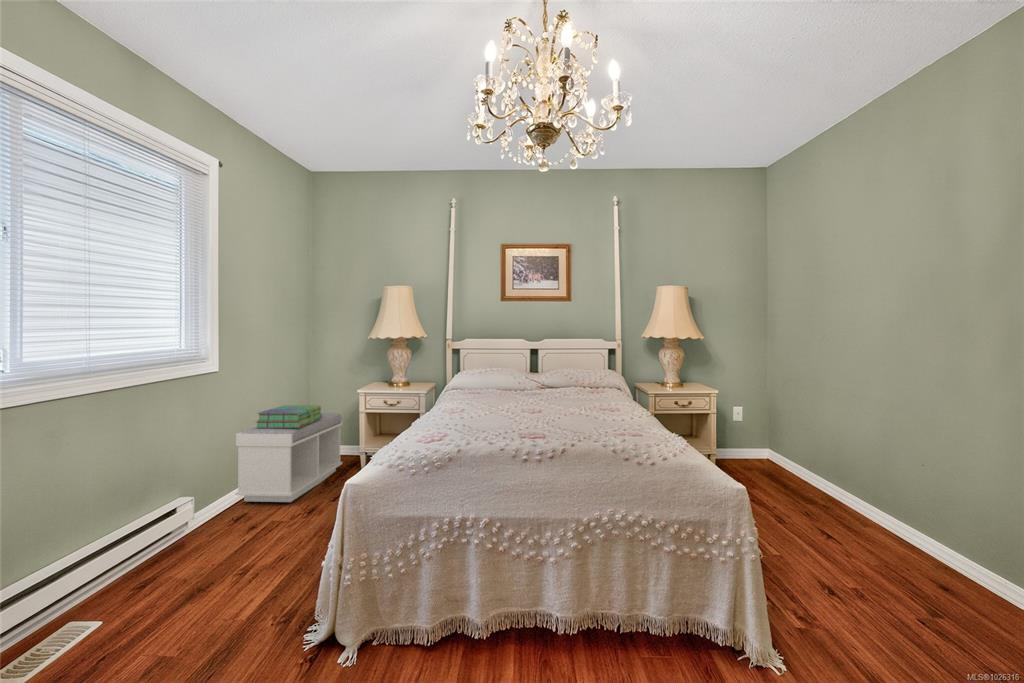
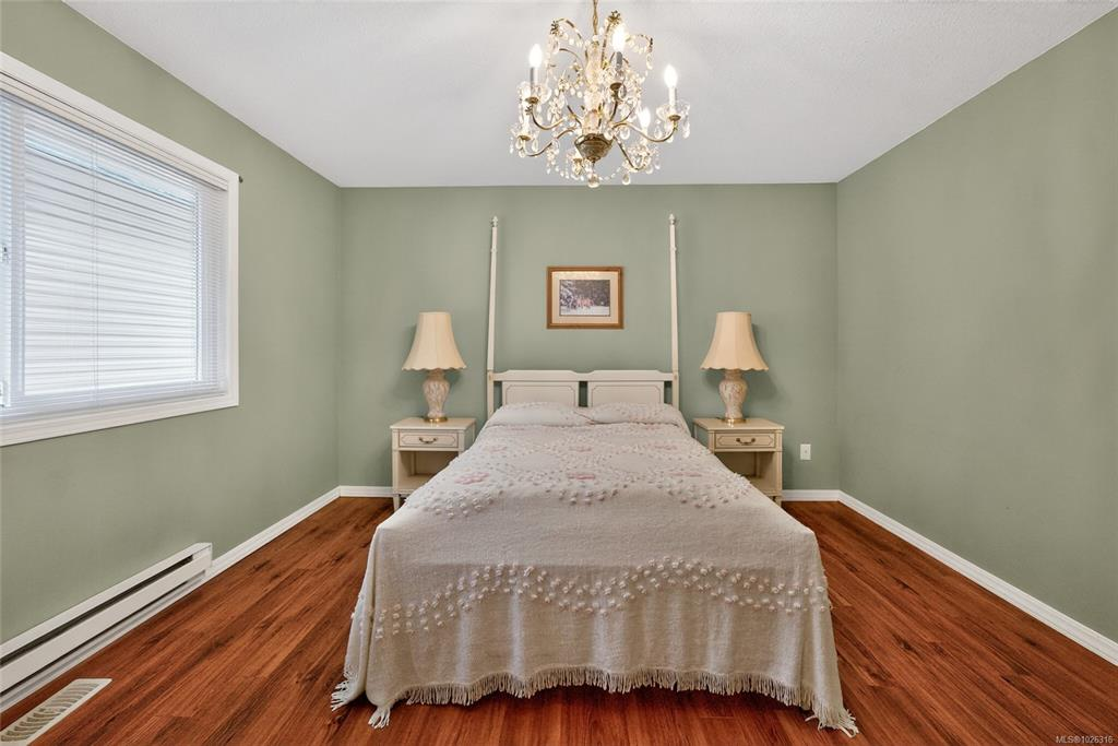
- stack of books [255,404,323,428]
- bench [235,412,343,503]
